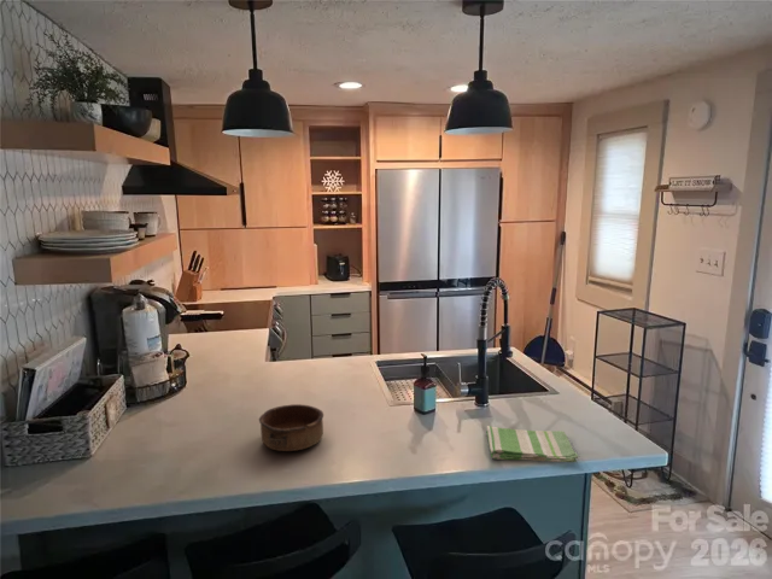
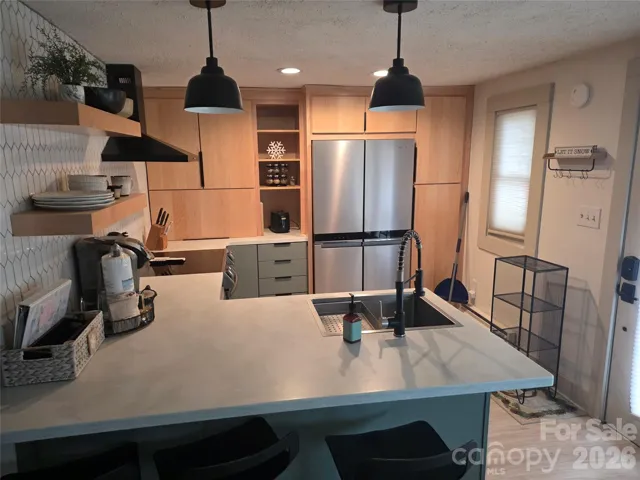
- bowl [258,403,324,452]
- dish towel [485,425,579,463]
